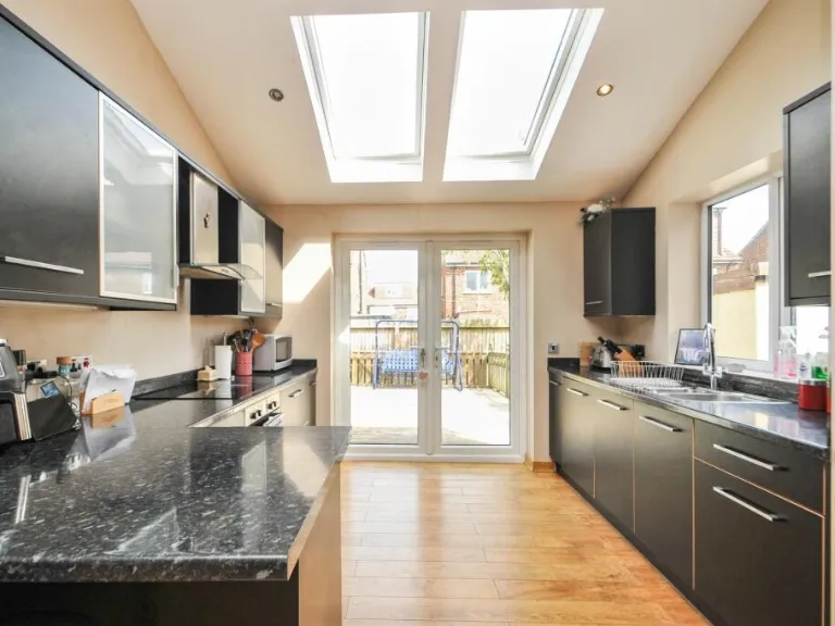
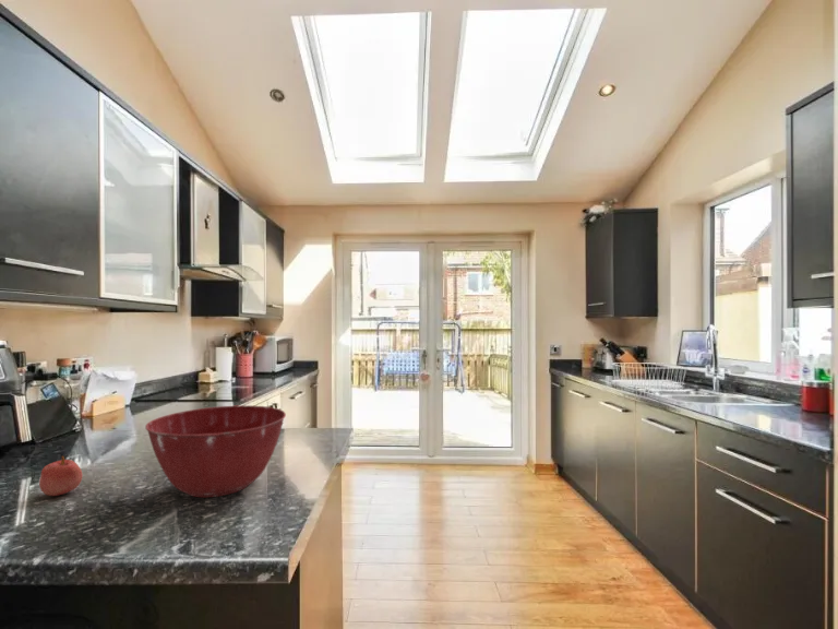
+ apple [38,455,83,497]
+ mixing bowl [144,404,287,498]
